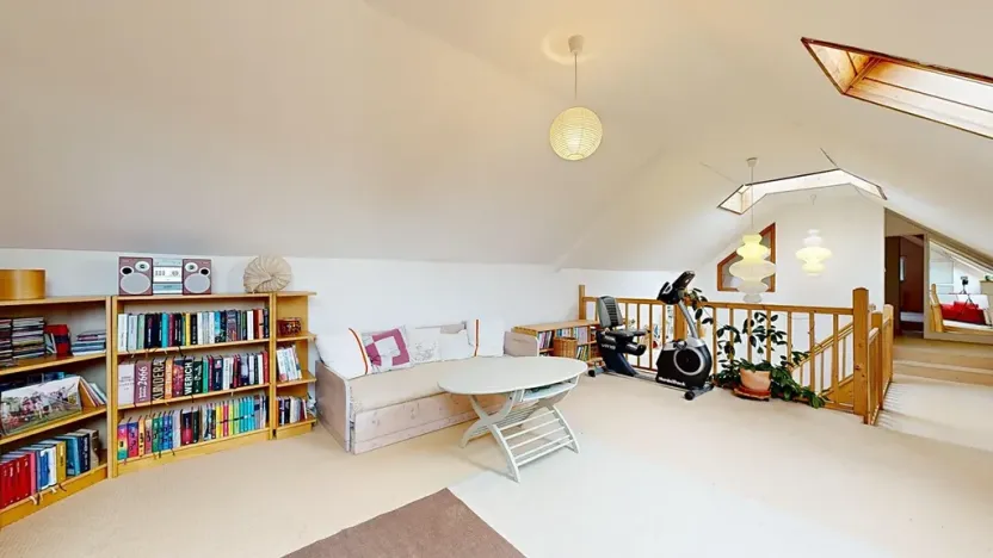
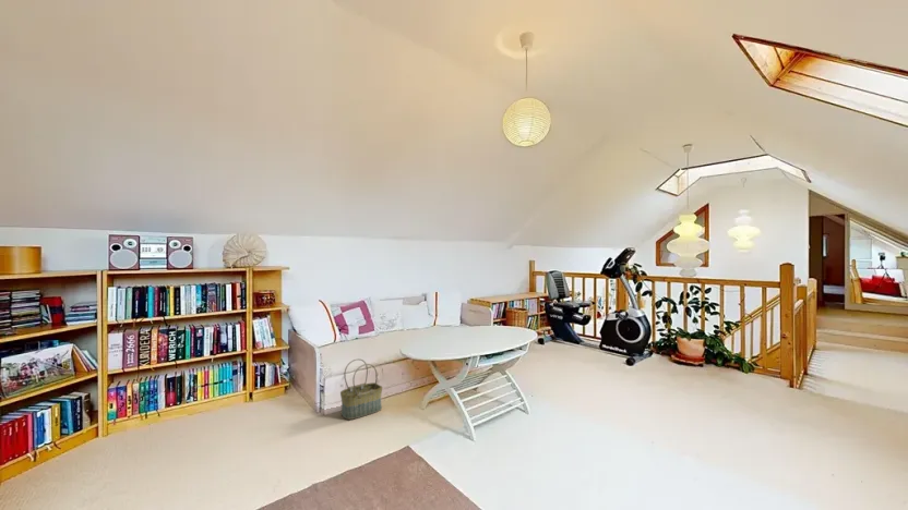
+ basket [339,357,383,421]
